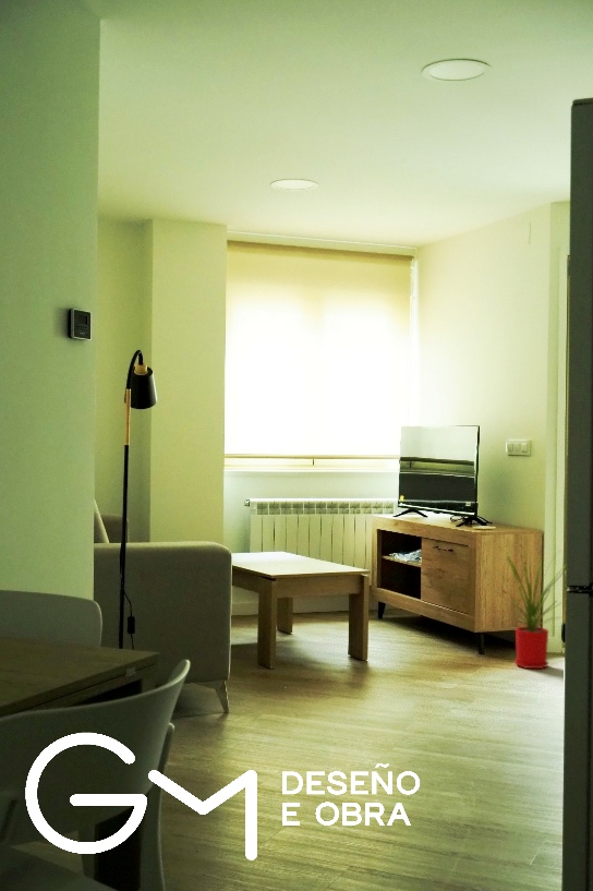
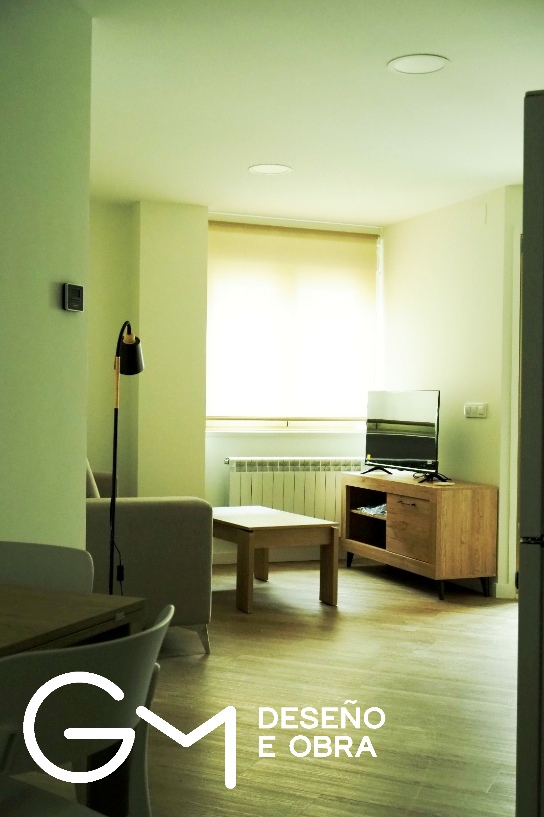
- house plant [488,547,567,670]
